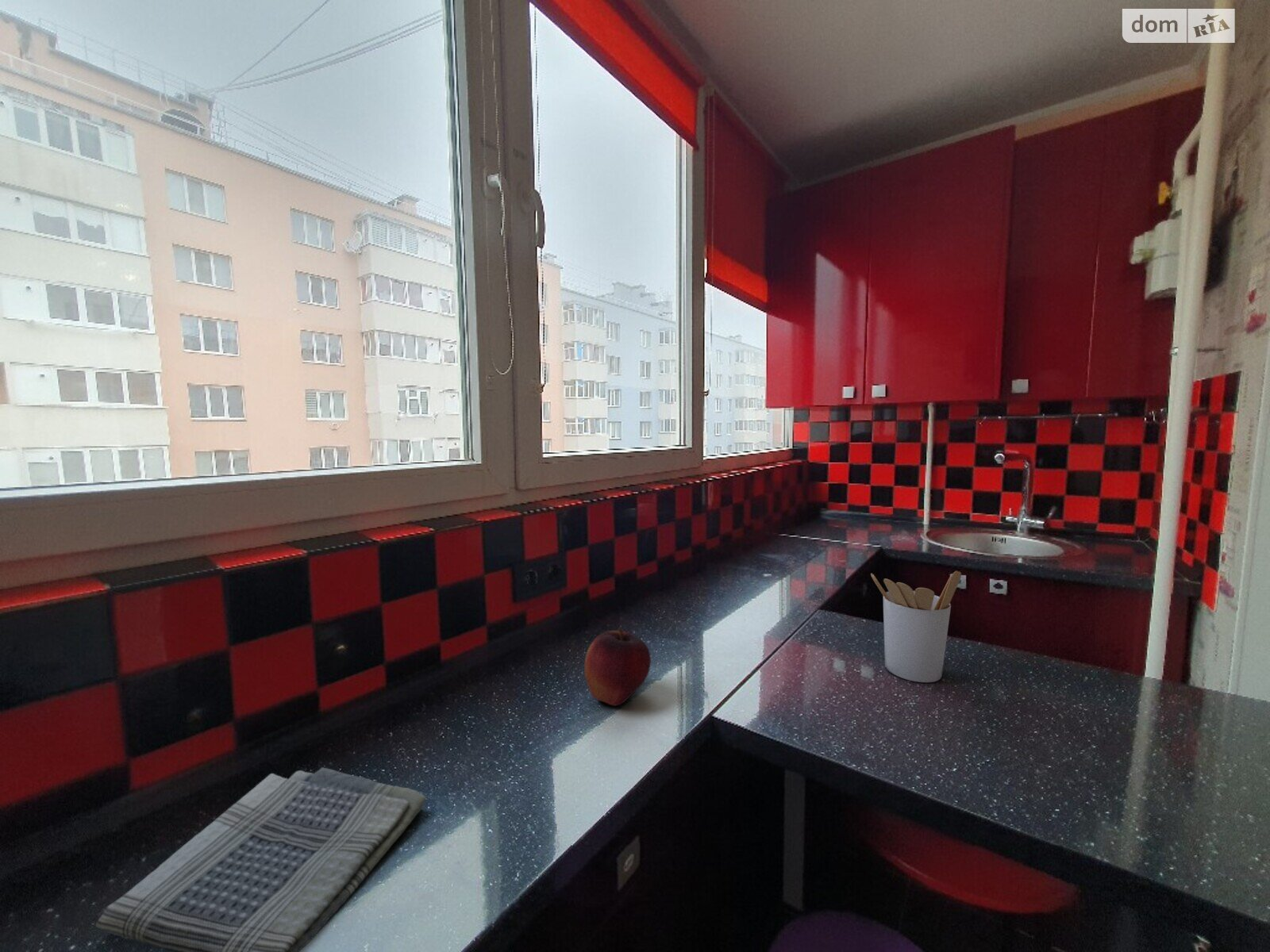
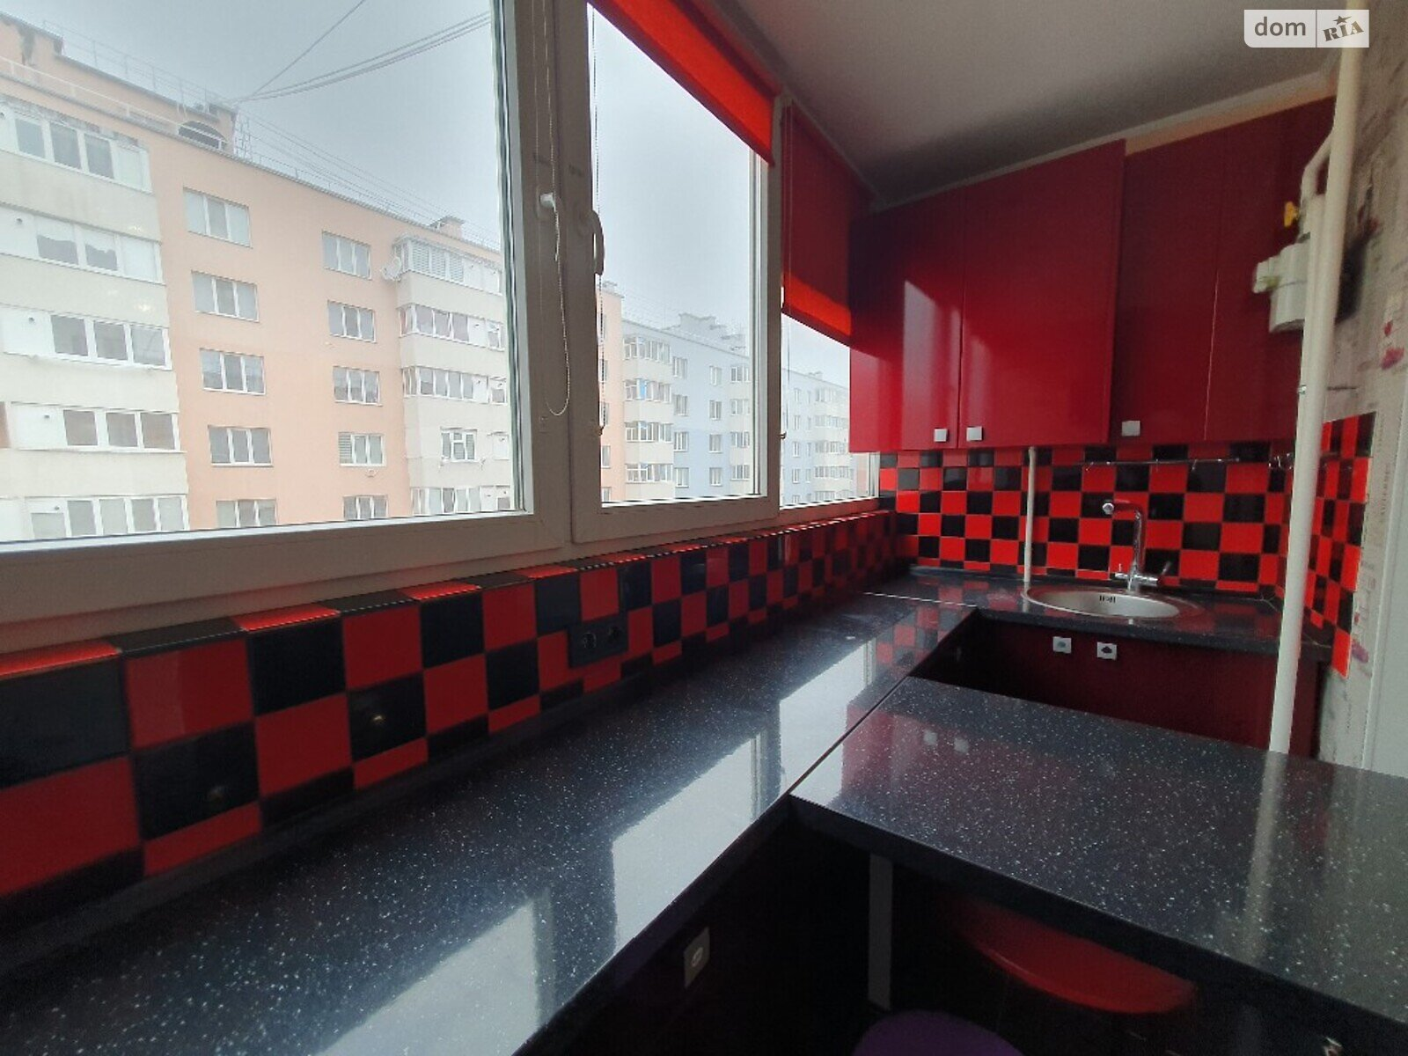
- fruit [584,628,652,707]
- dish towel [95,766,427,952]
- utensil holder [870,570,962,683]
